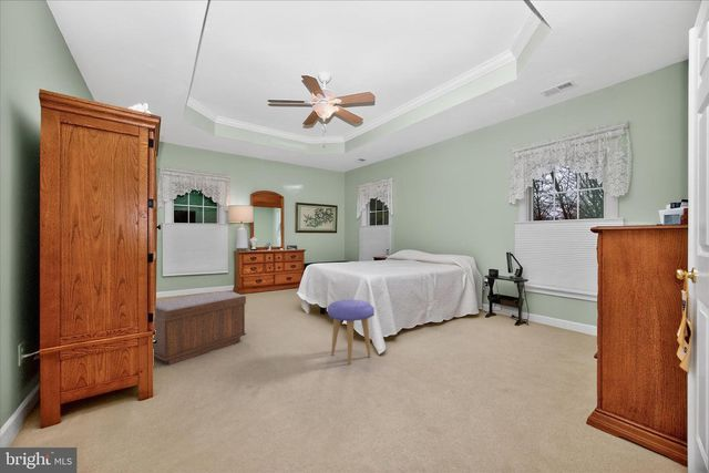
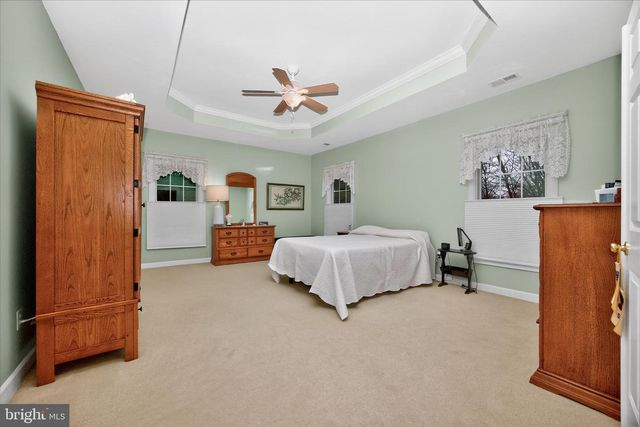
- bench [153,290,247,366]
- stool [327,298,376,366]
